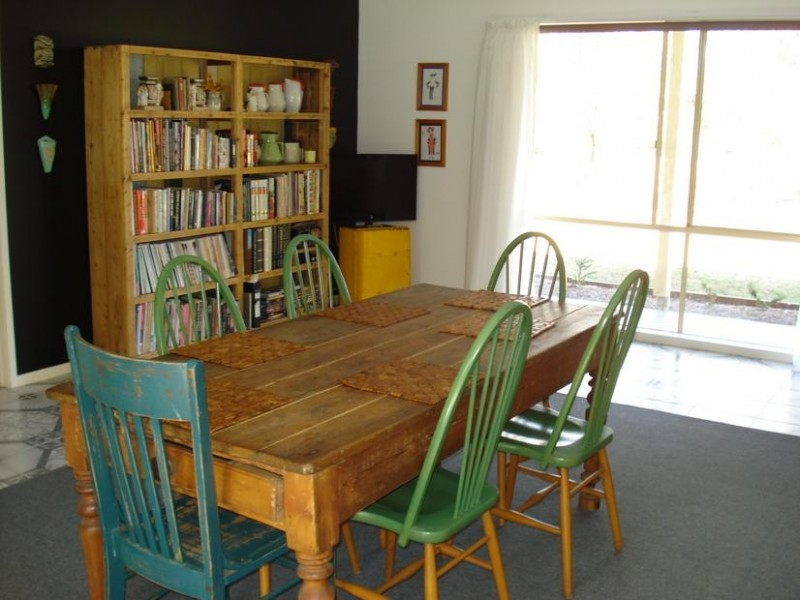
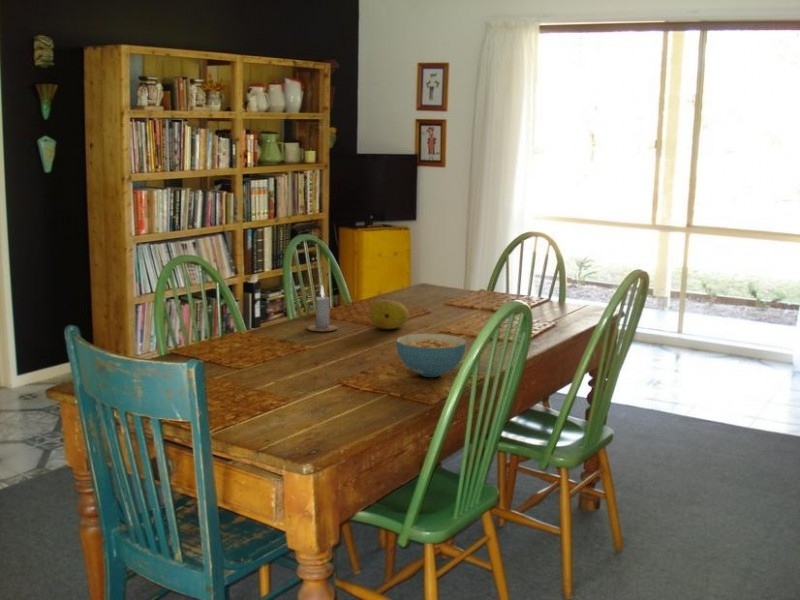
+ fruit [368,299,410,330]
+ candle [306,284,339,332]
+ cereal bowl [395,333,467,378]
